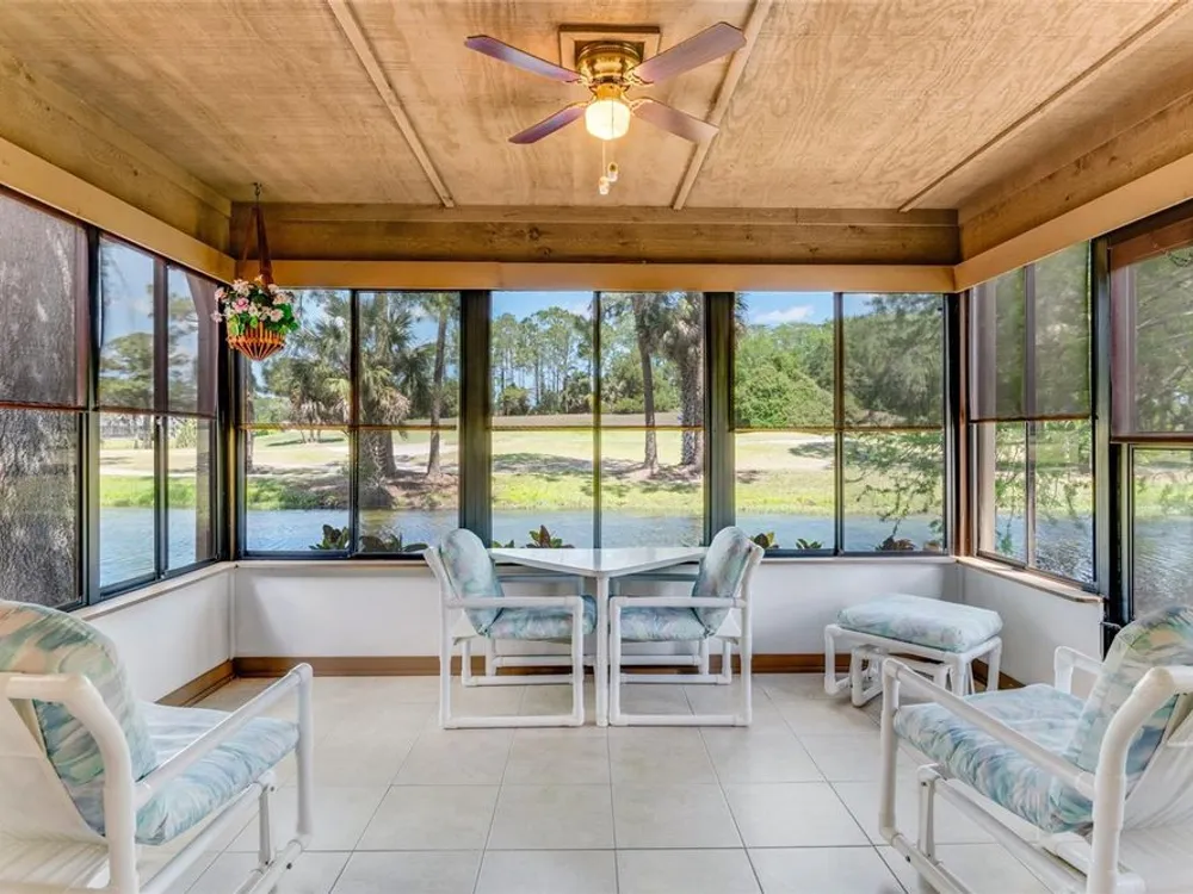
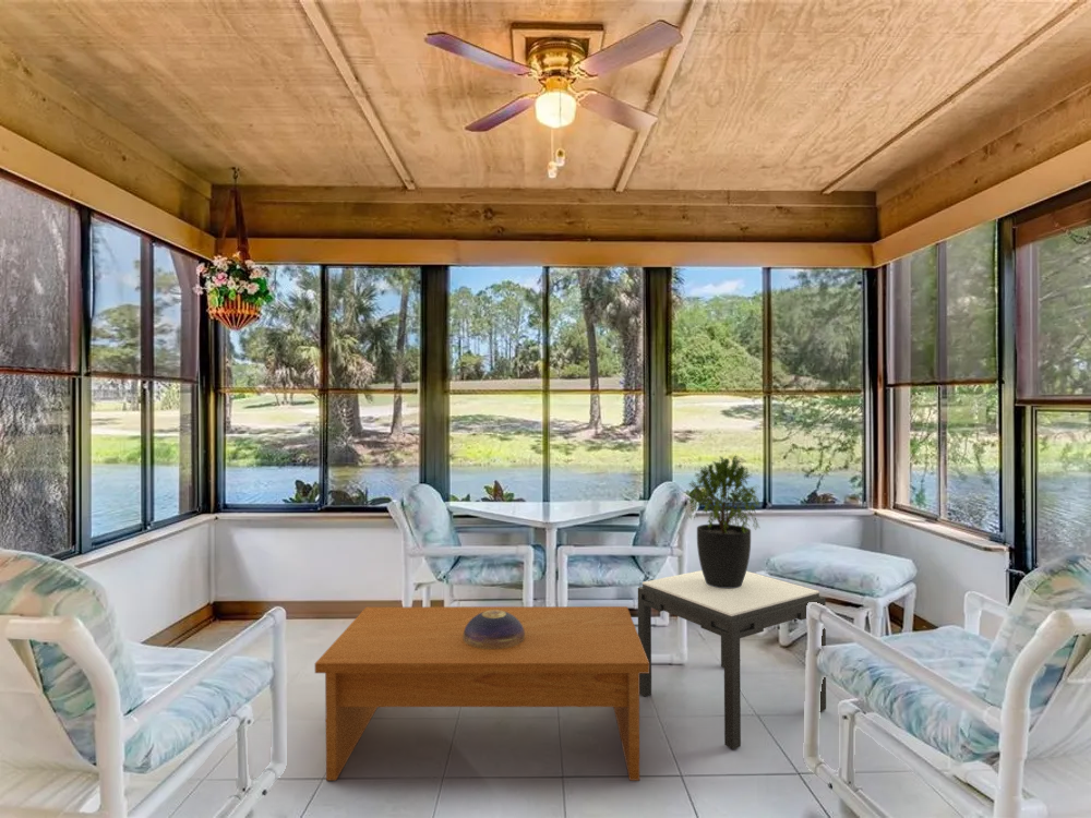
+ potted plant [684,453,762,588]
+ decorative bowl [463,610,525,649]
+ side table [637,569,827,750]
+ coffee table [314,605,649,782]
